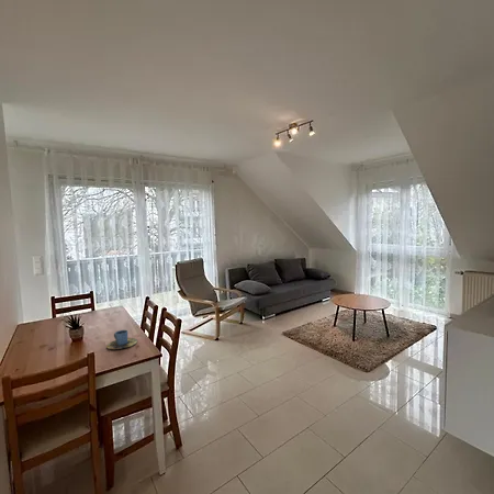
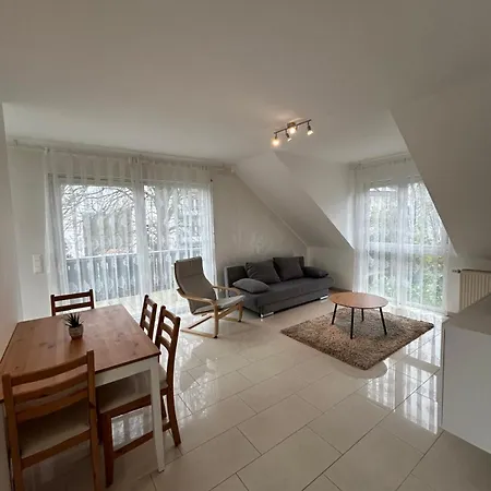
- cup [105,329,138,350]
